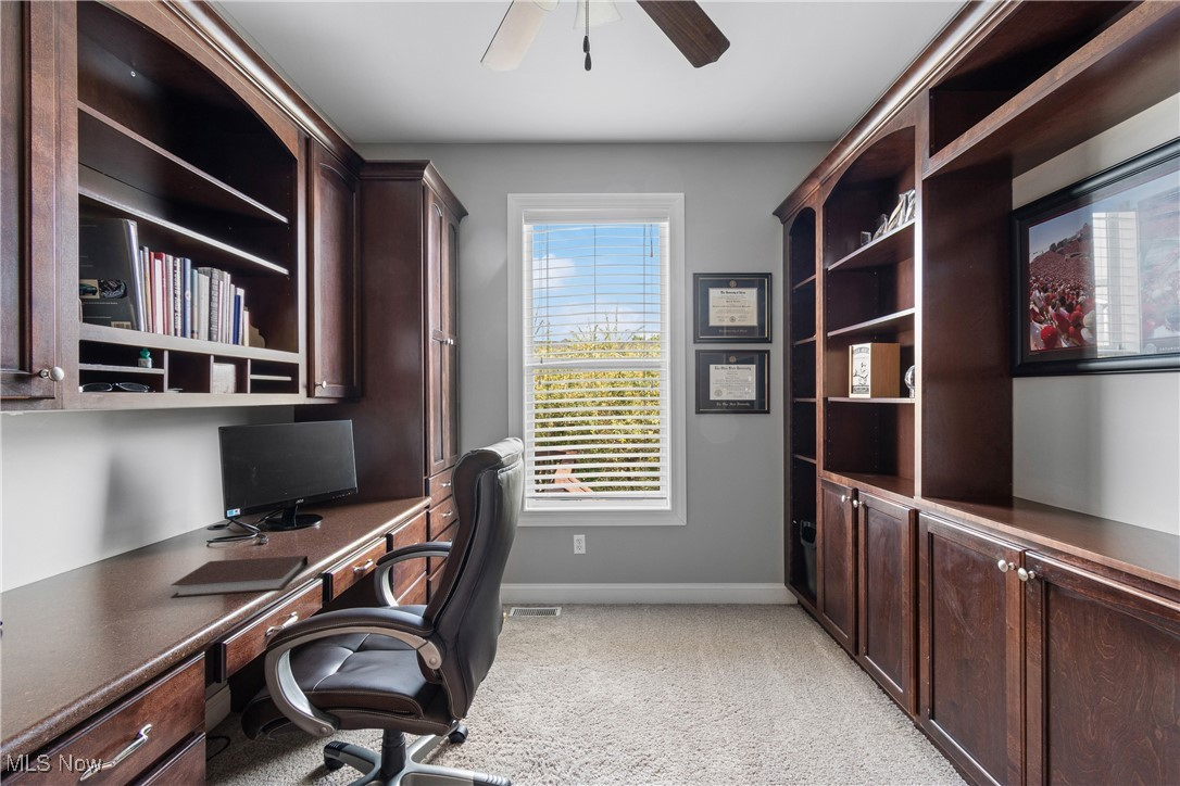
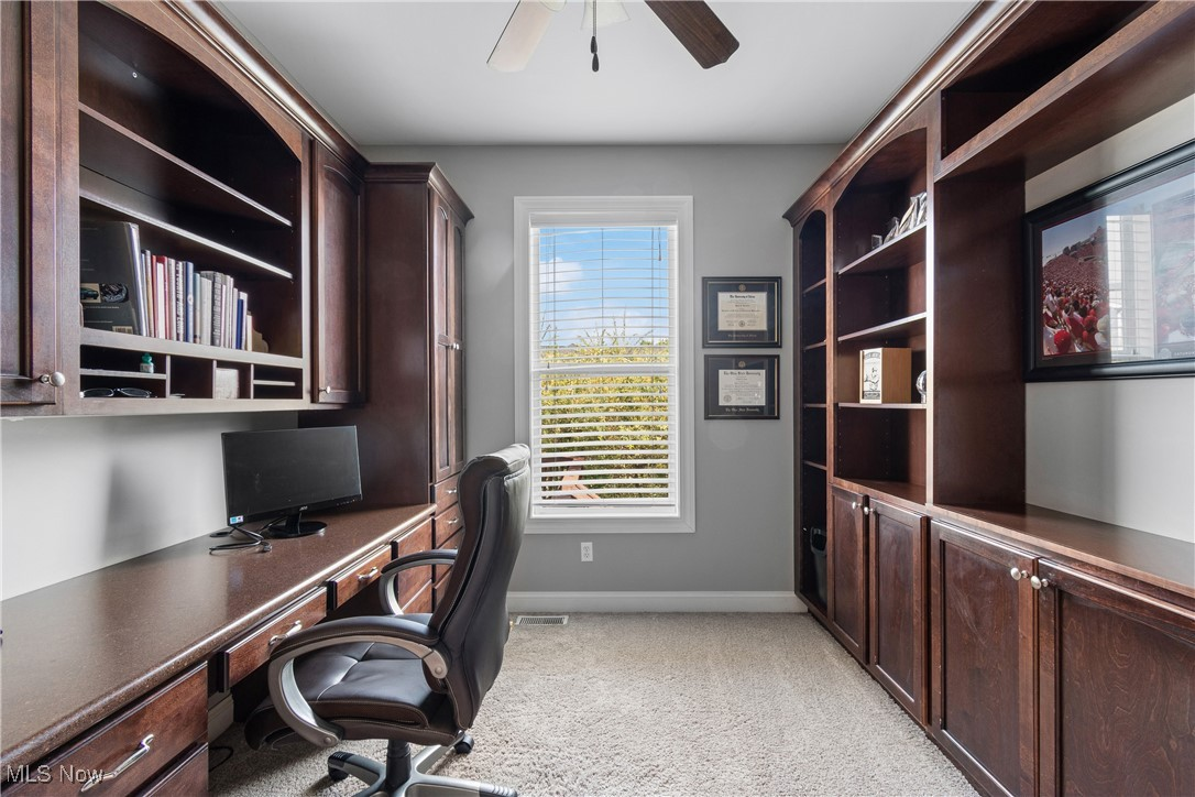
- notebook [171,555,309,598]
